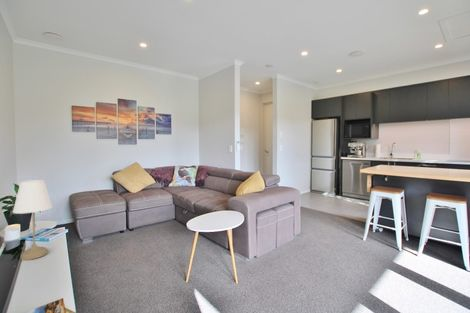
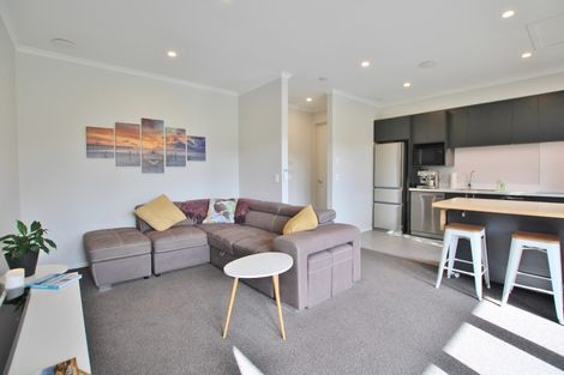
- desk lamp [12,179,53,261]
